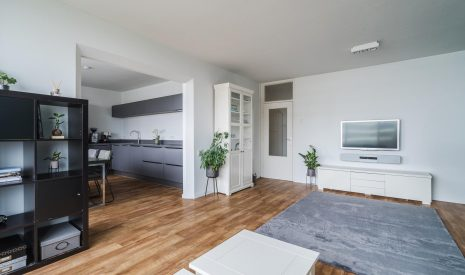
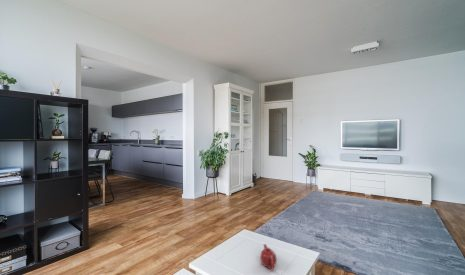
+ teapot [259,243,278,272]
